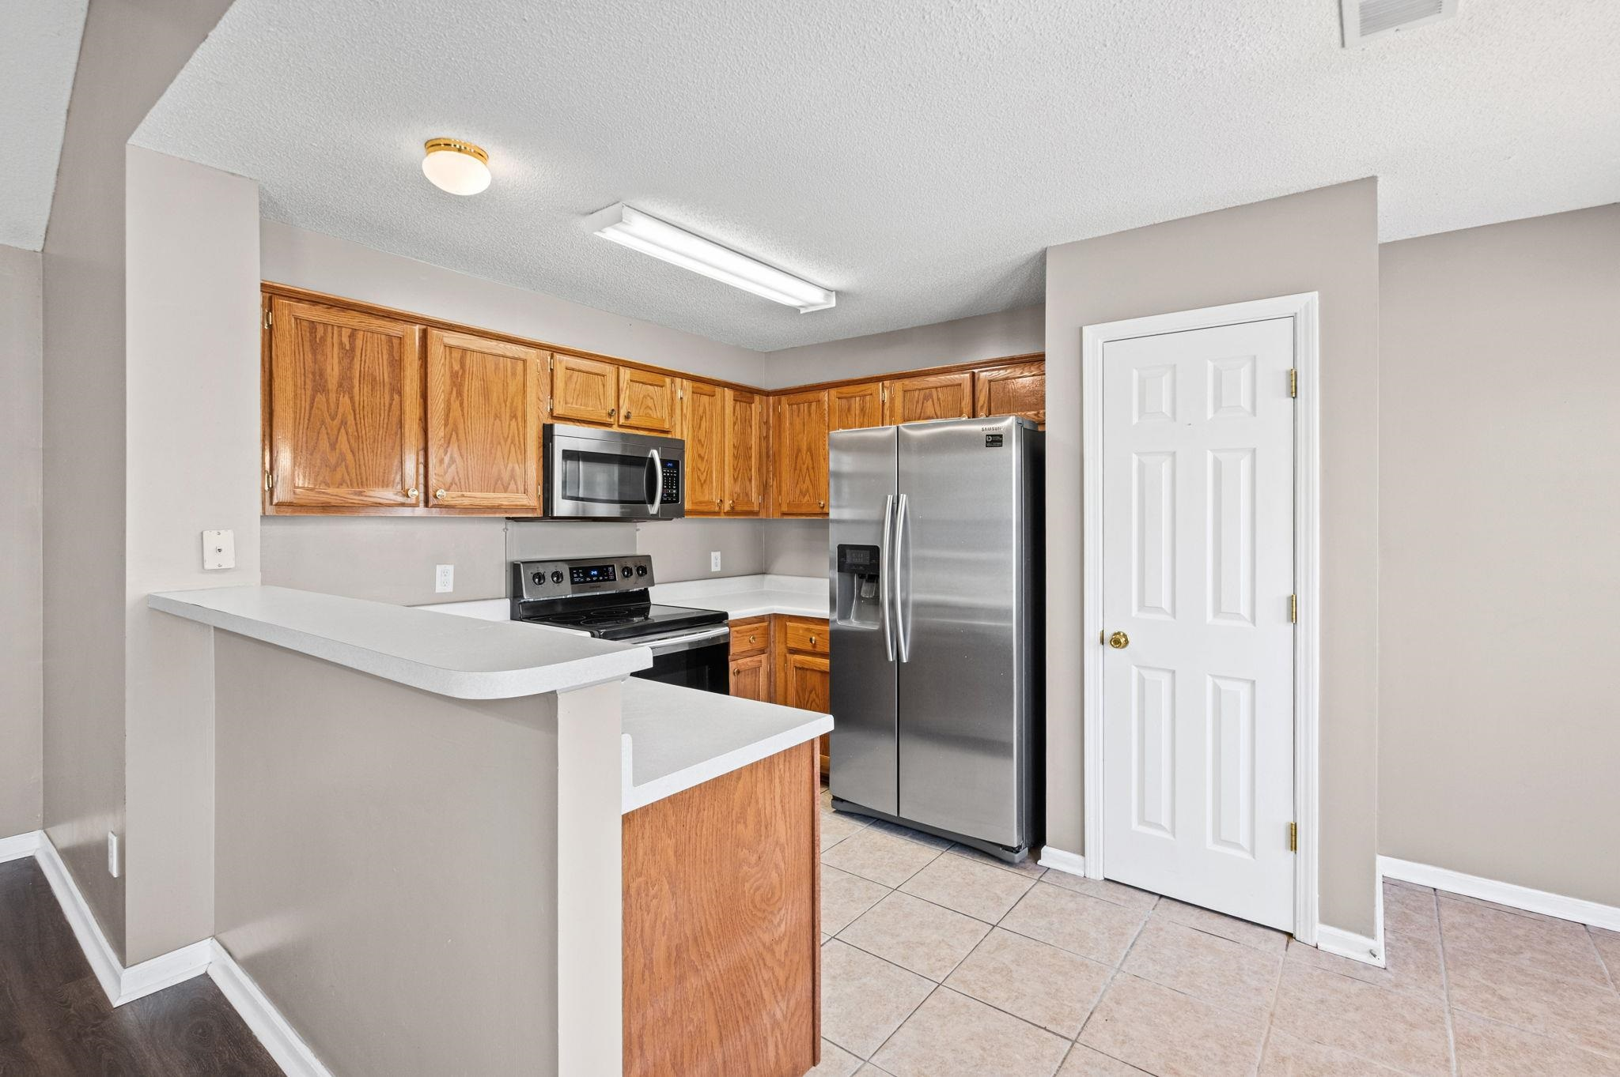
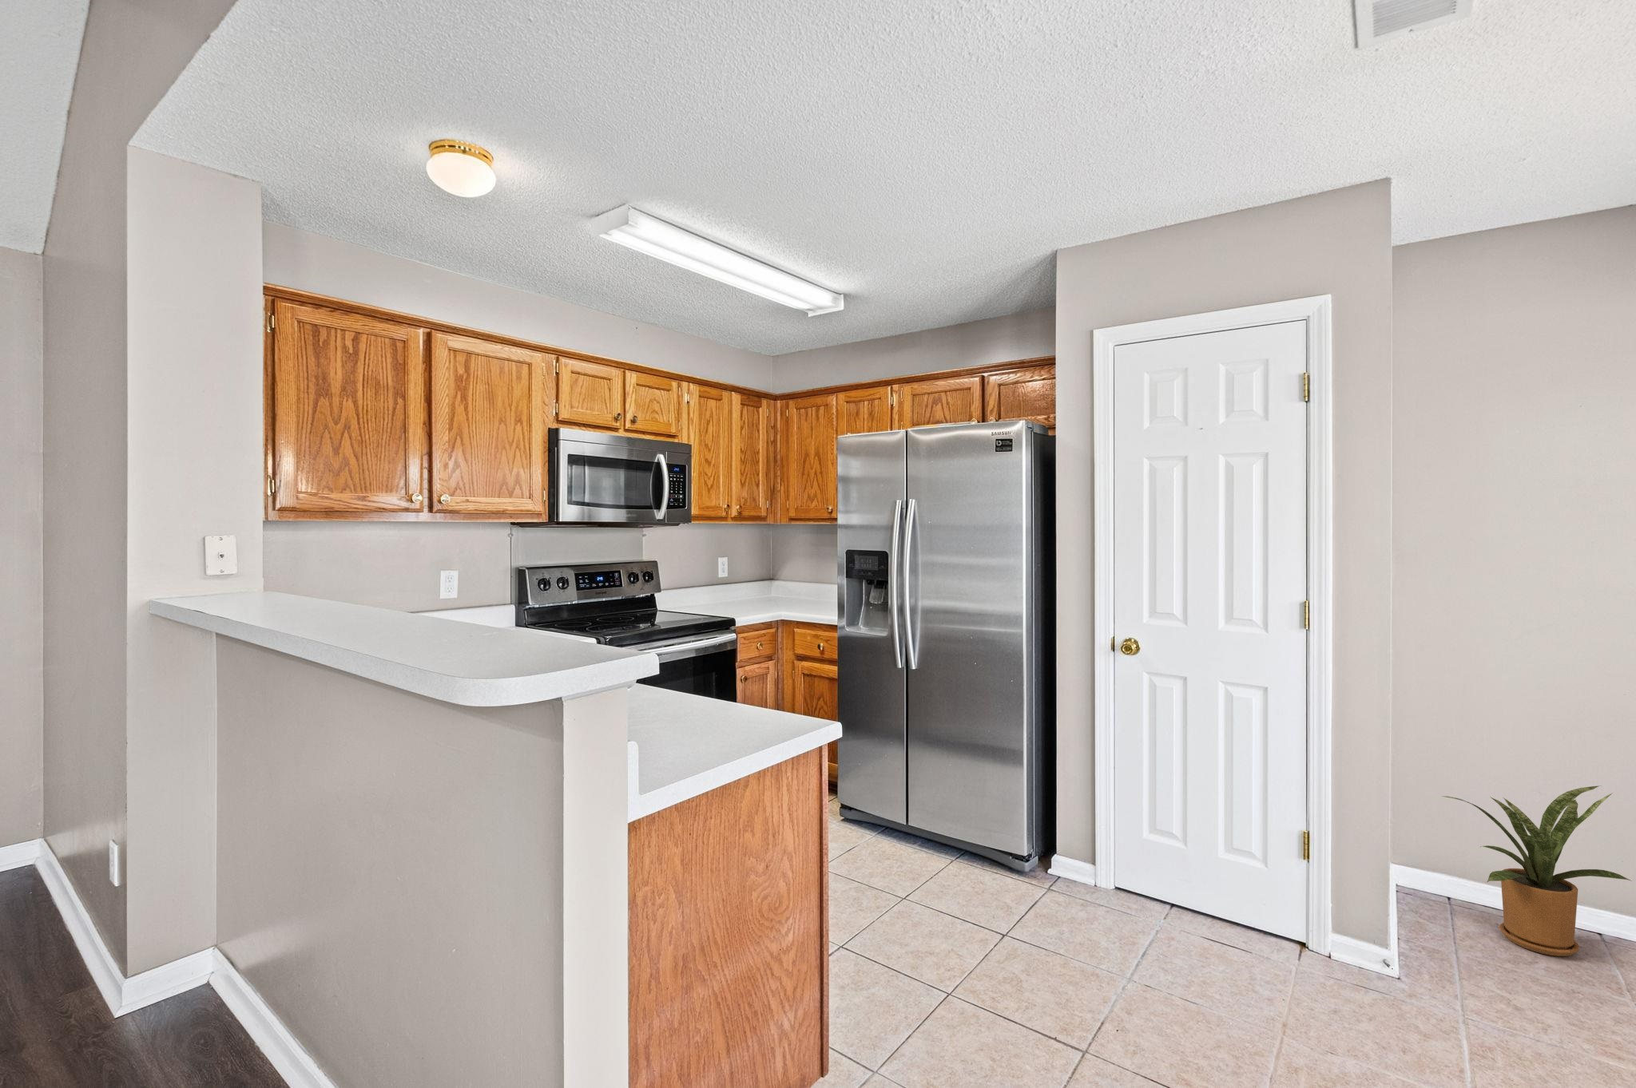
+ house plant [1442,784,1632,957]
